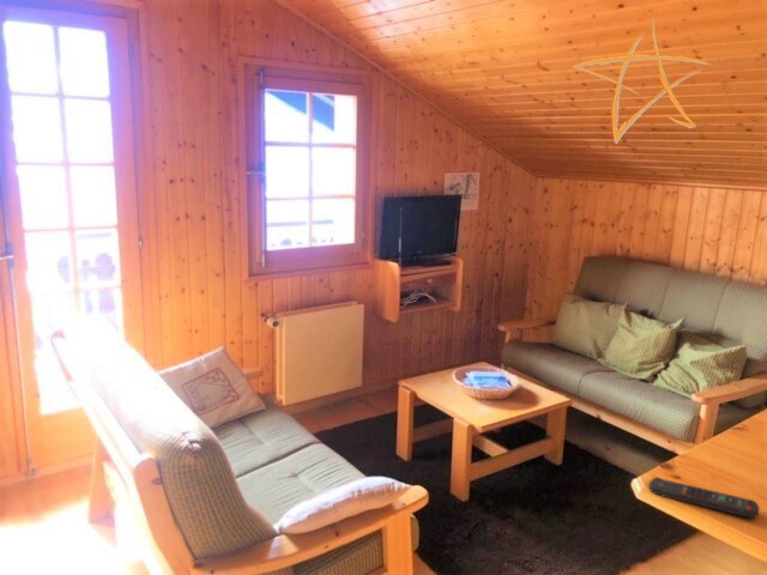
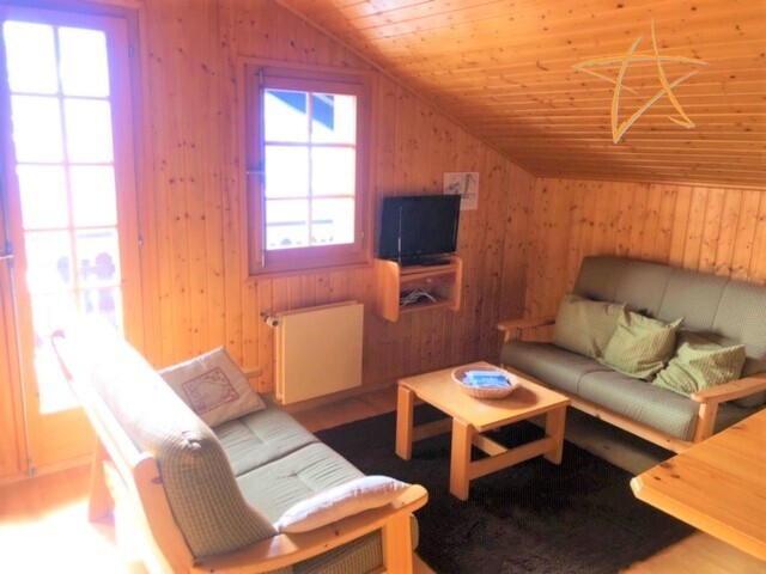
- remote control [648,477,760,520]
